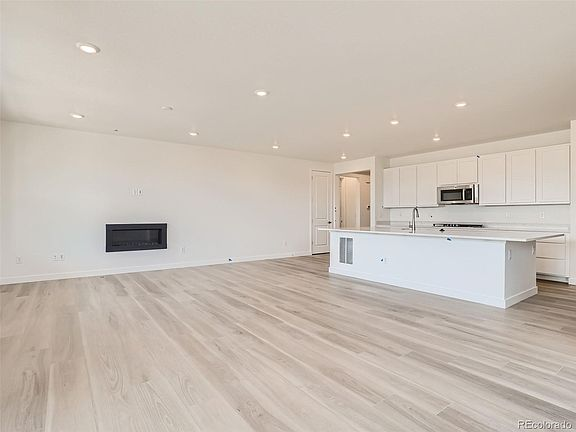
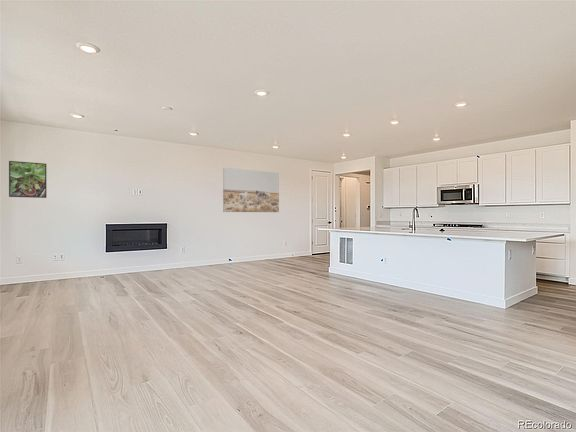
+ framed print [8,160,47,199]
+ wall art [222,167,280,213]
